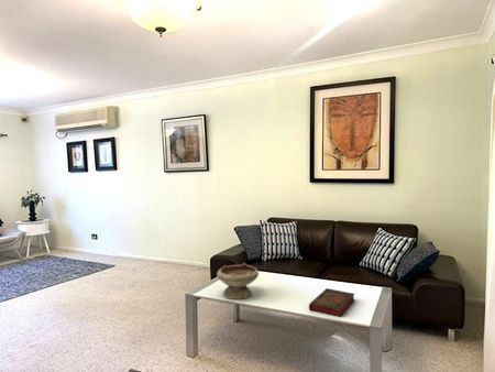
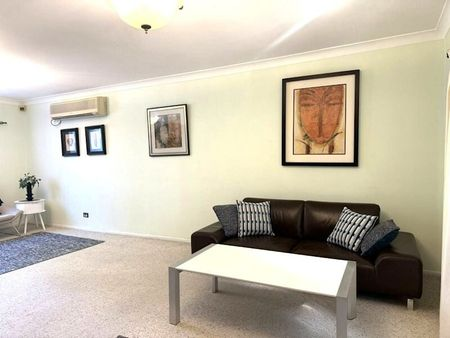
- bowl [216,262,260,300]
- book [308,287,356,318]
